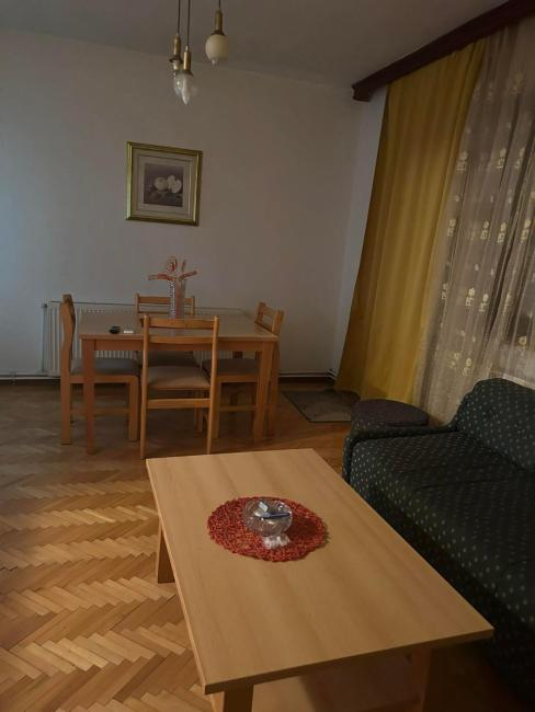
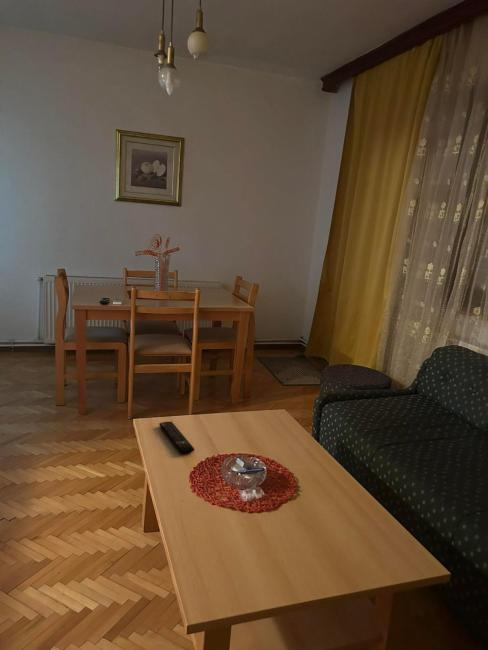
+ remote control [158,421,195,455]
